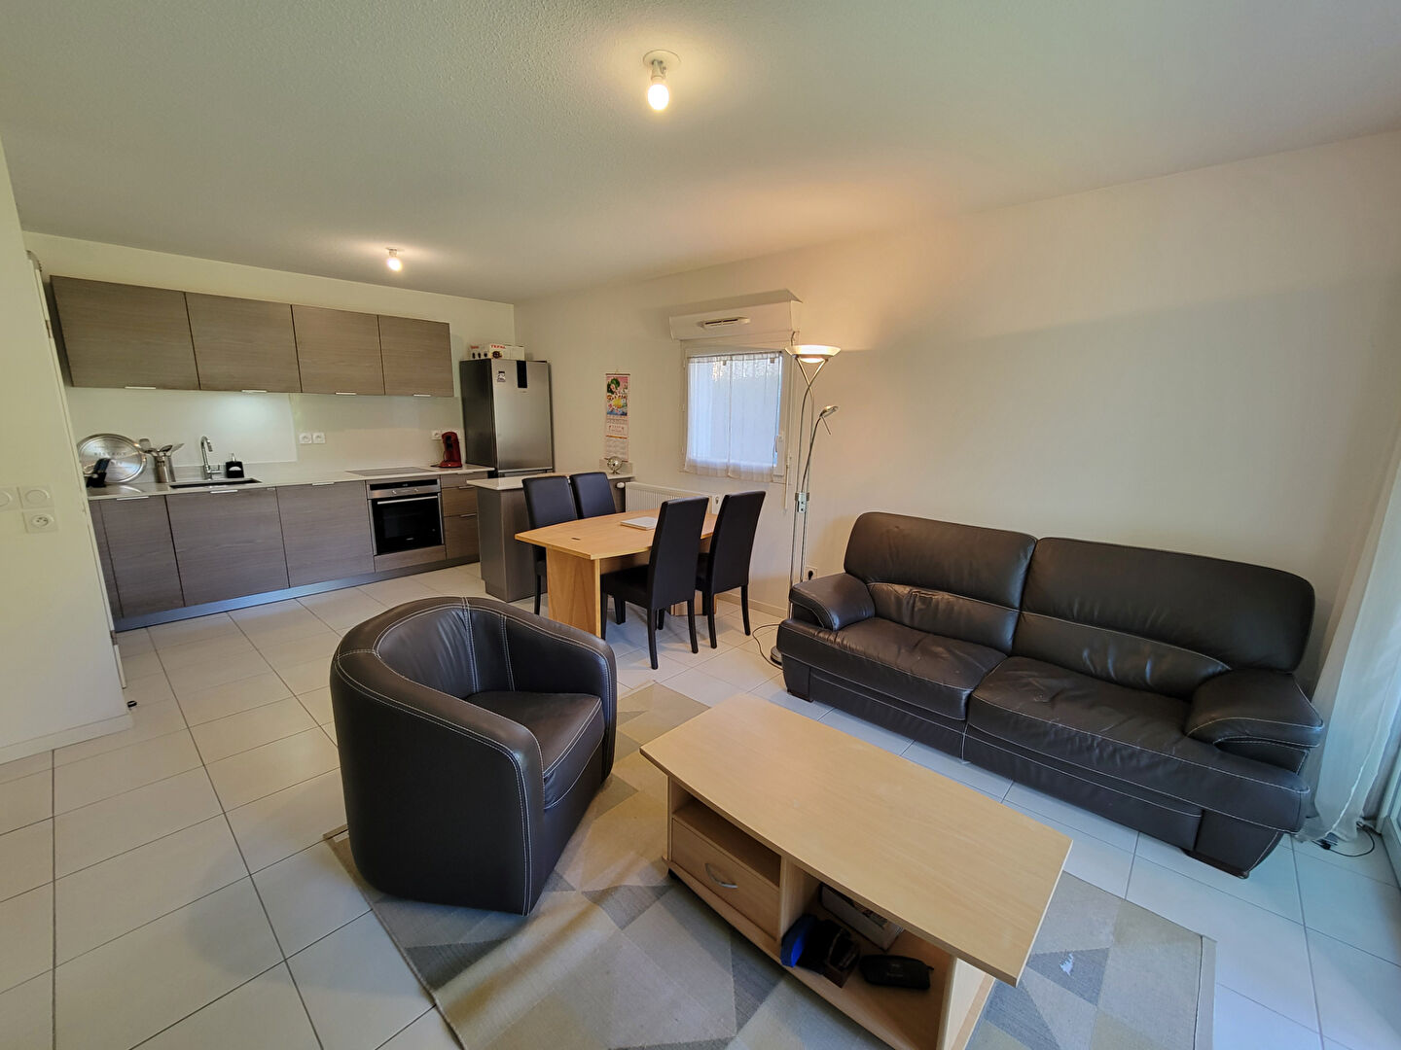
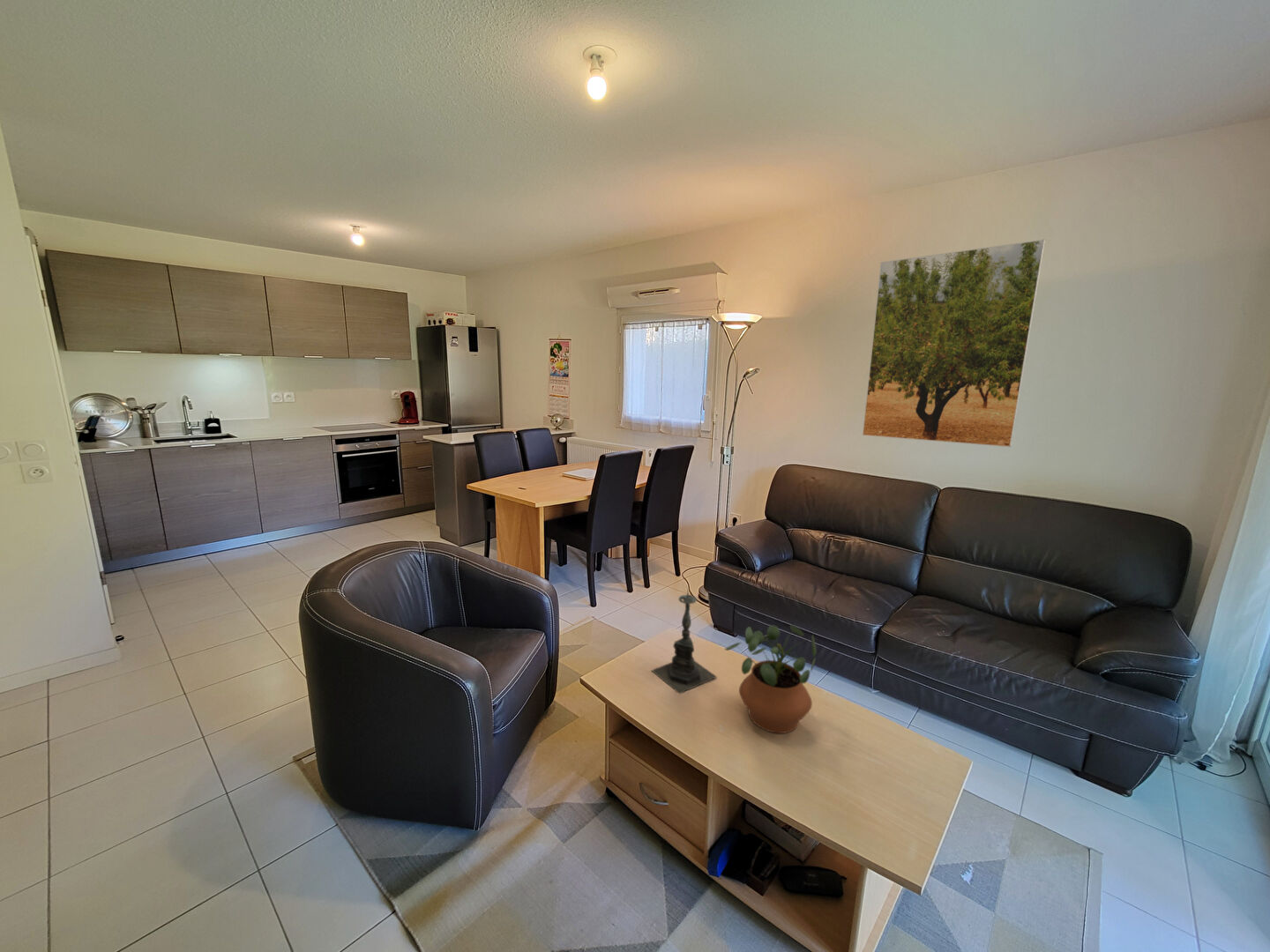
+ potted plant [723,624,817,734]
+ candle holder [650,584,718,695]
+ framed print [862,238,1046,448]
